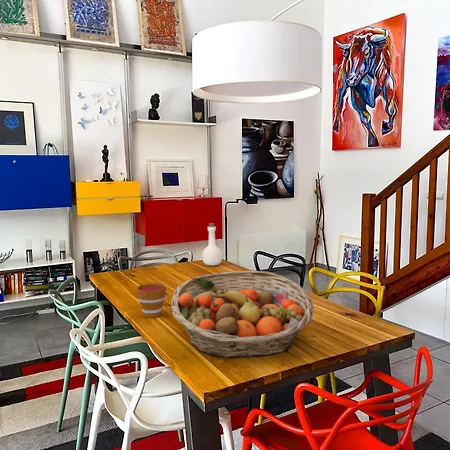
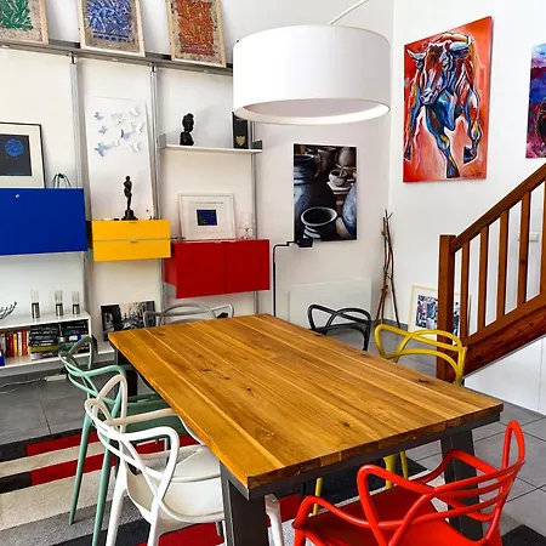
- fruit basket [170,270,315,359]
- bottle [201,222,223,267]
- cup [135,282,167,319]
